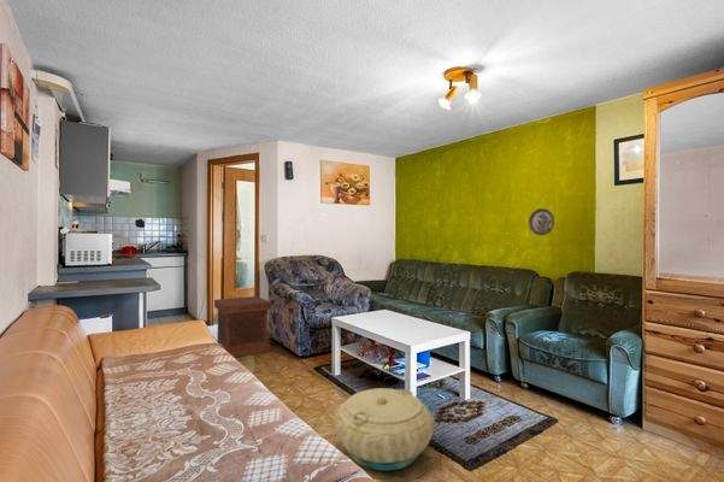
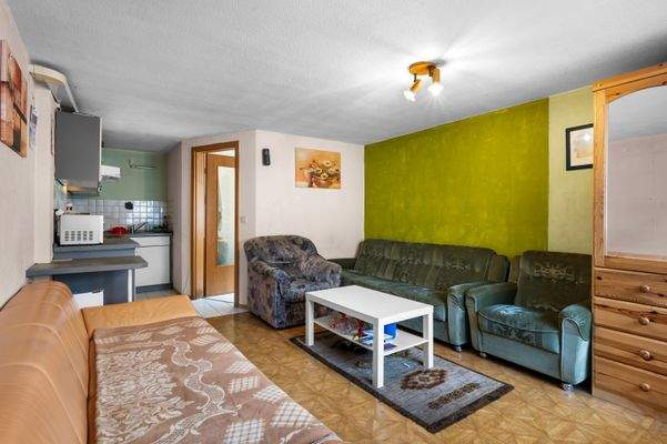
- basket [332,387,435,471]
- decorative plate [528,207,555,236]
- side table [213,295,272,359]
